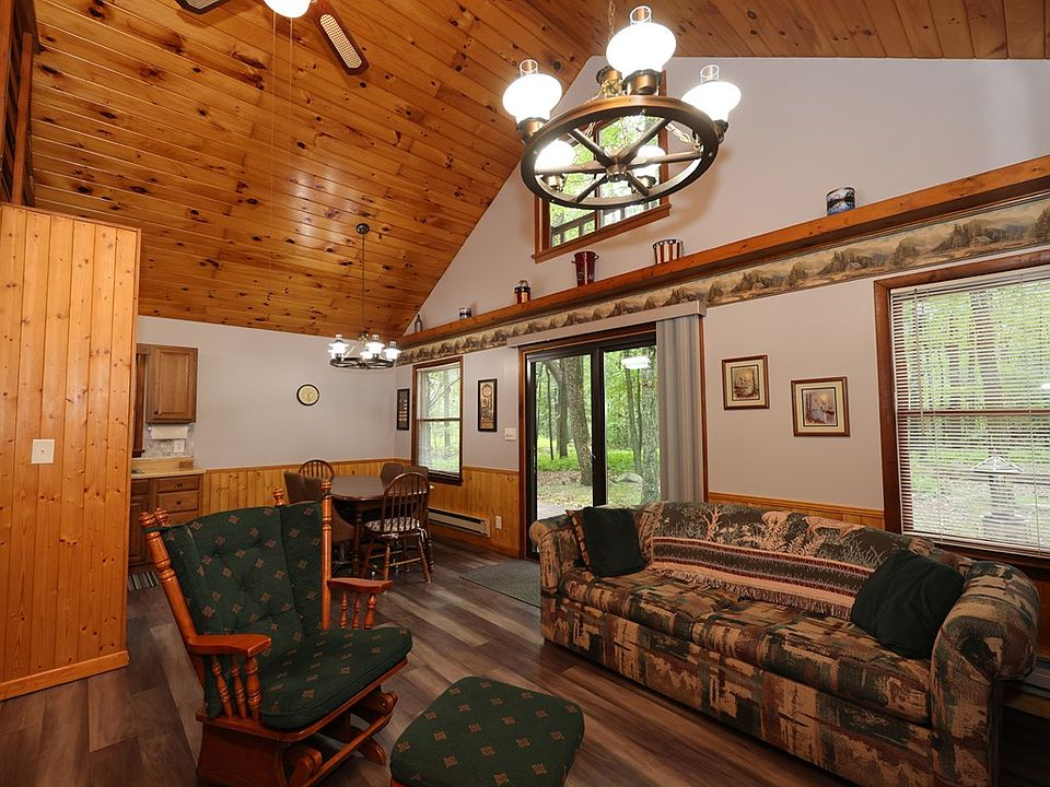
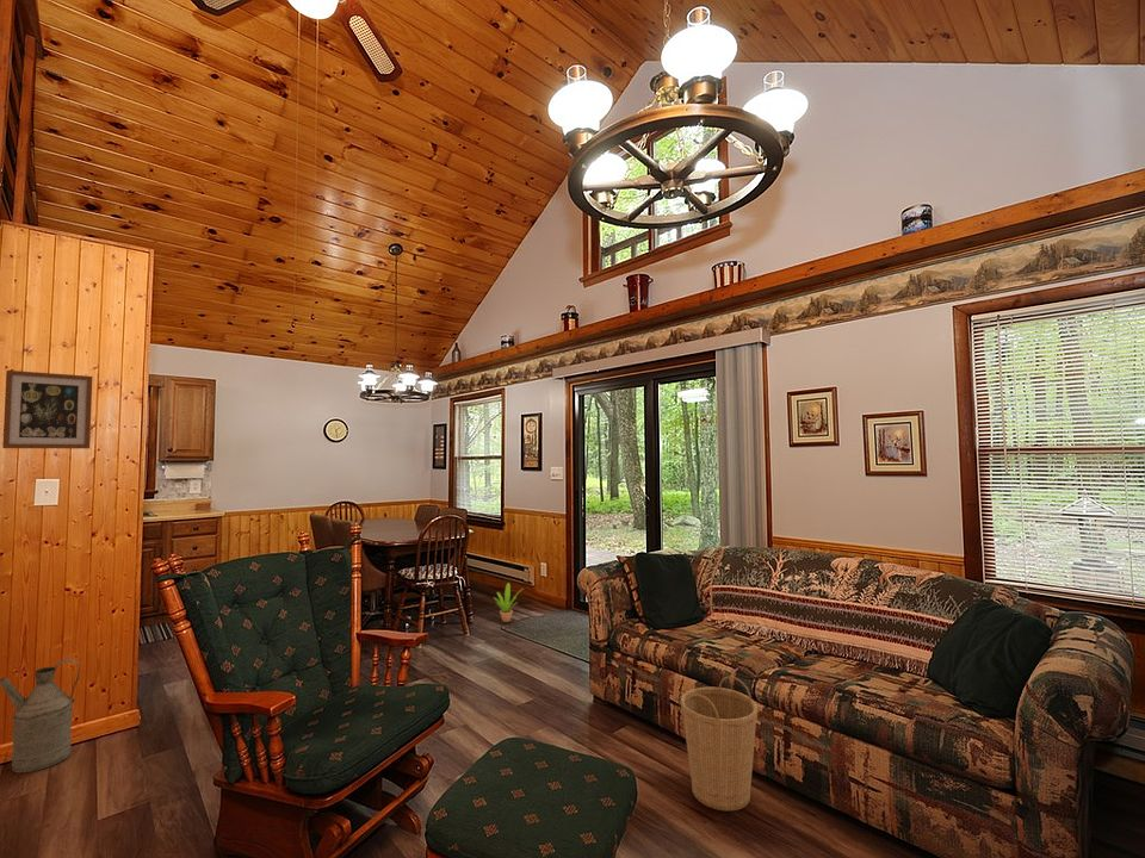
+ basket [680,676,759,813]
+ watering can [0,658,81,773]
+ wall art [1,369,94,449]
+ potted plant [493,582,524,623]
